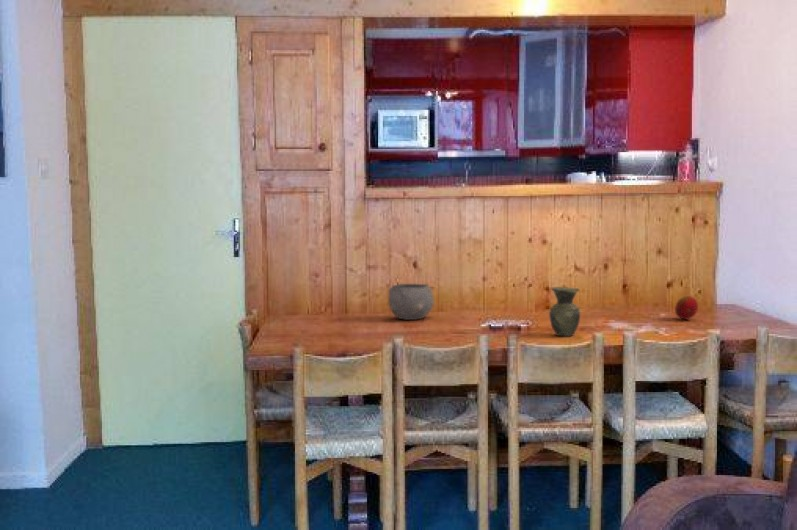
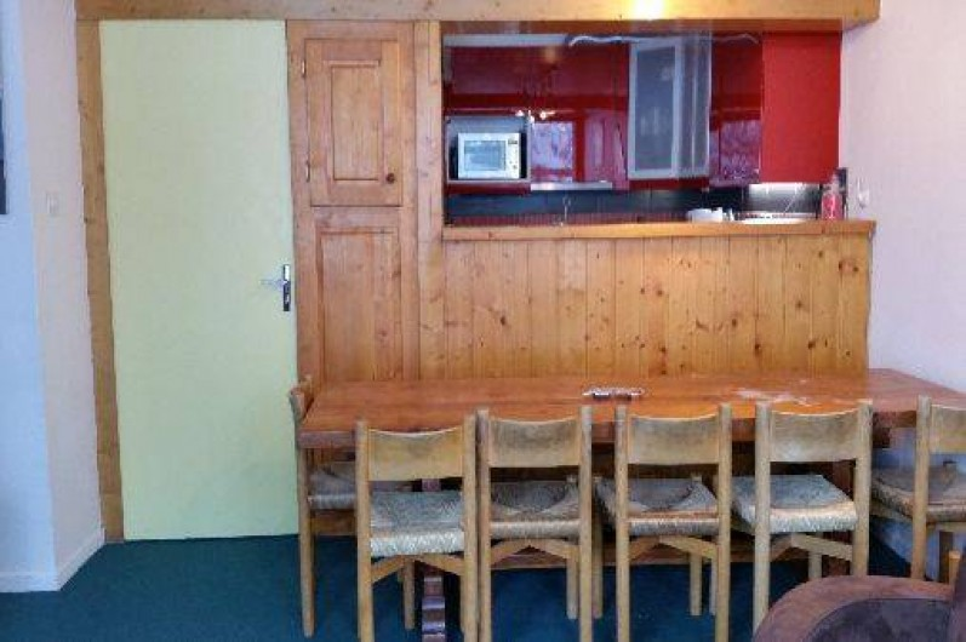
- vase [548,286,581,337]
- bowl [387,283,435,321]
- fruit [674,295,699,320]
